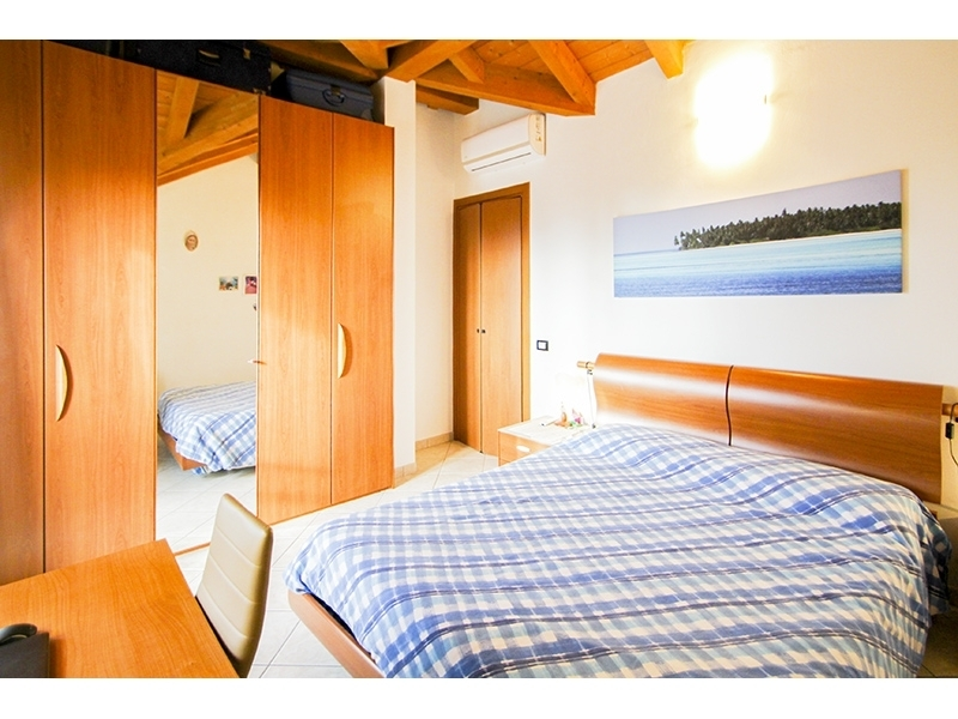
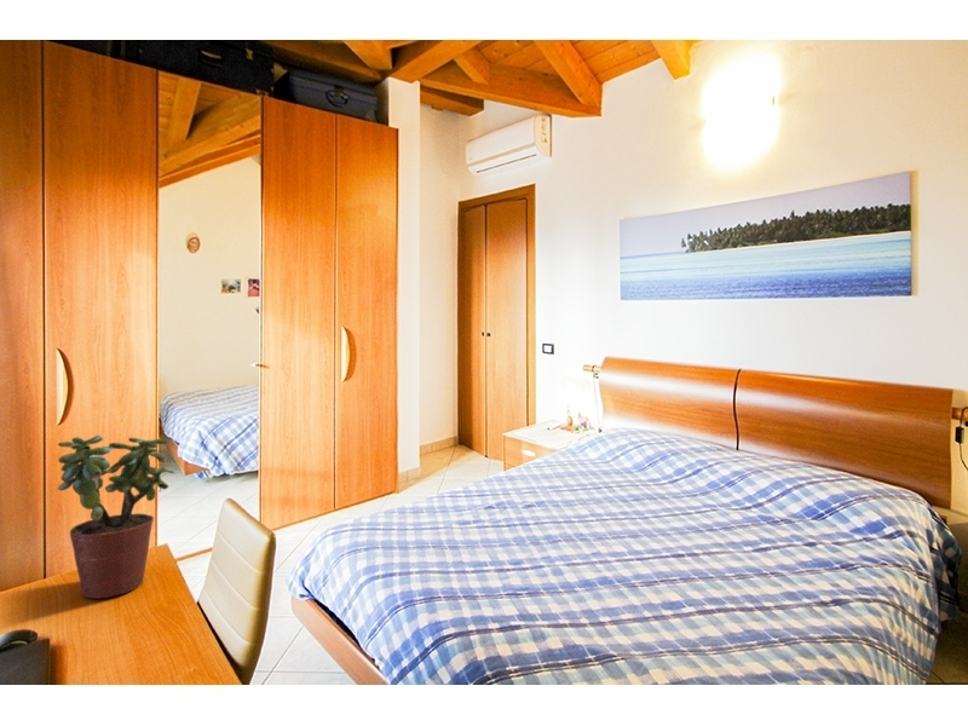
+ potted plant [57,434,175,600]
